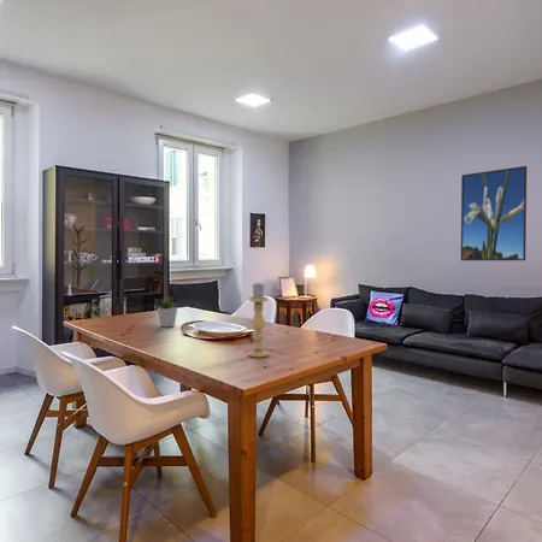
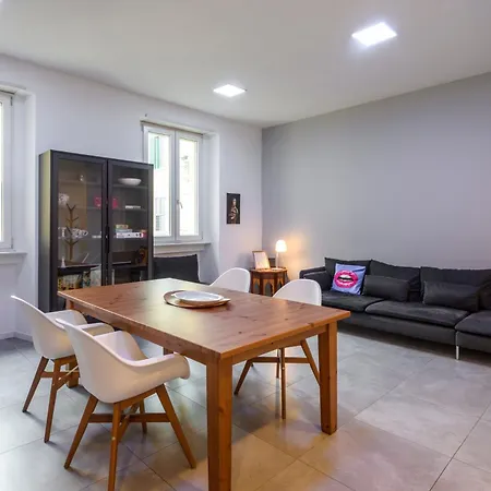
- potted plant [157,295,178,328]
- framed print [460,165,528,261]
- candle holder [247,281,270,359]
